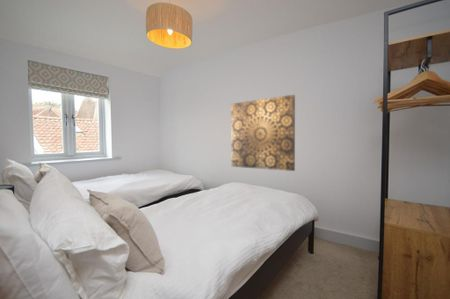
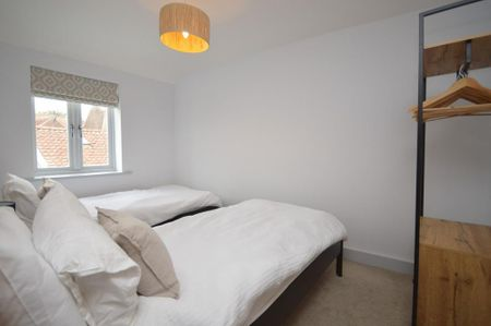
- wall art [230,94,296,172]
